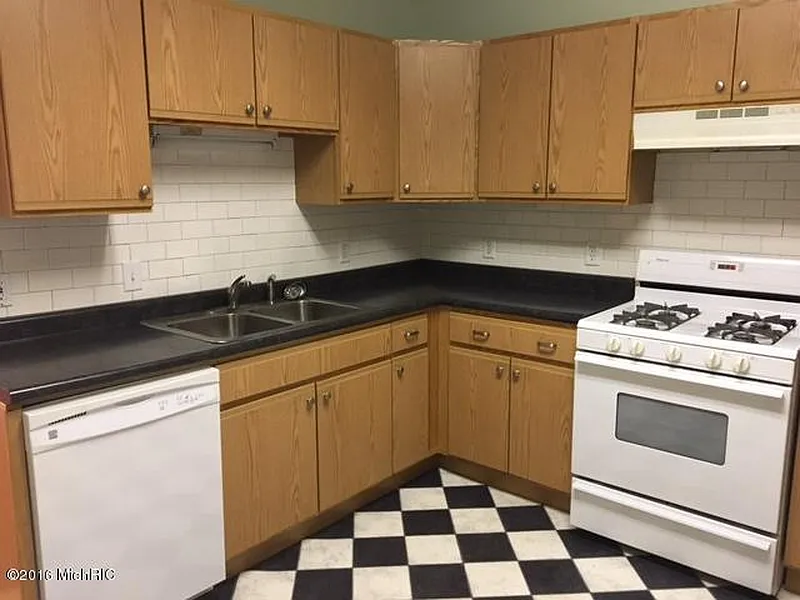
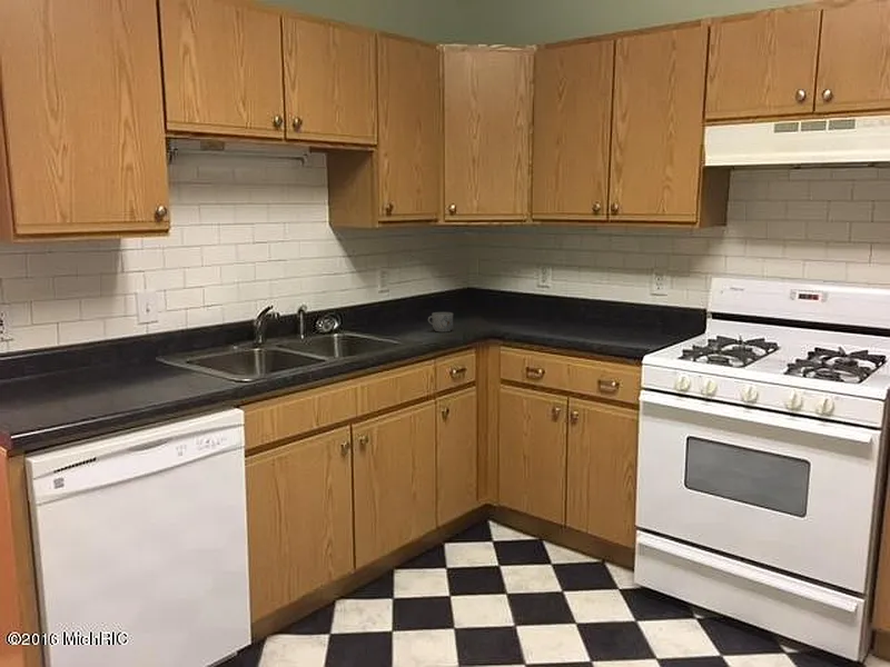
+ mug [427,311,454,332]
